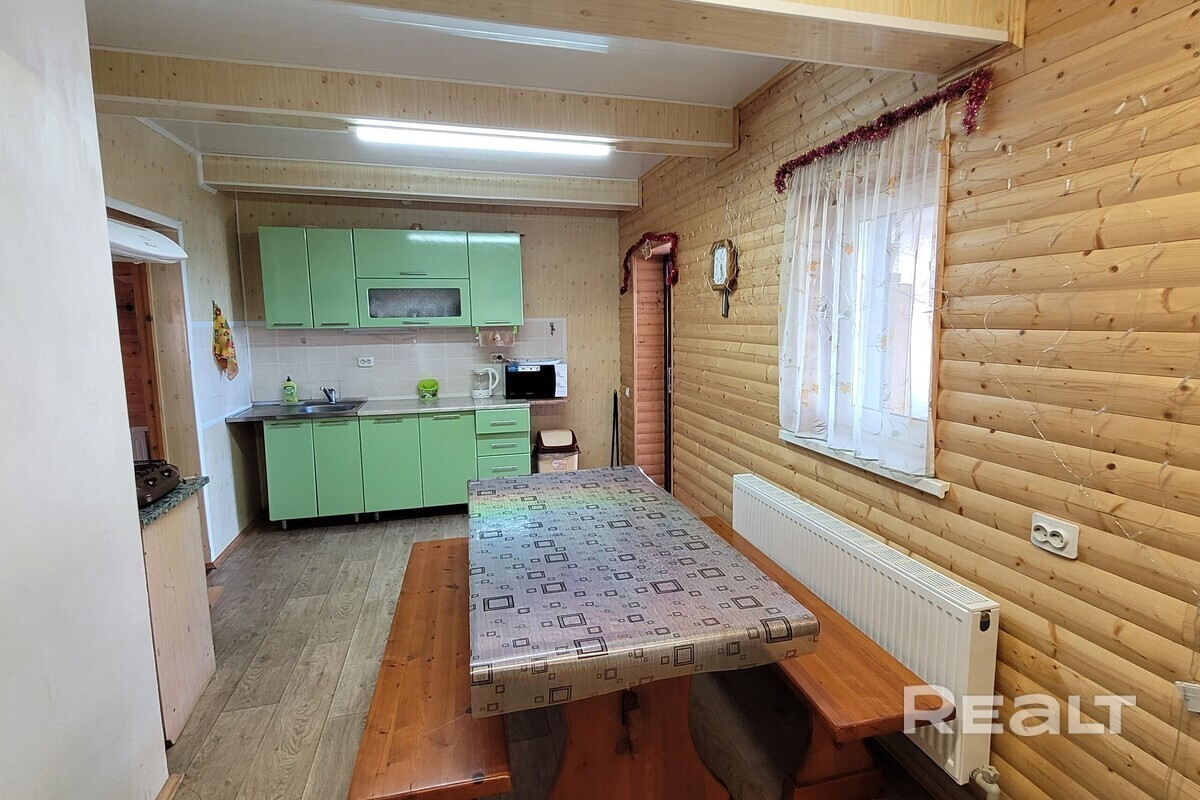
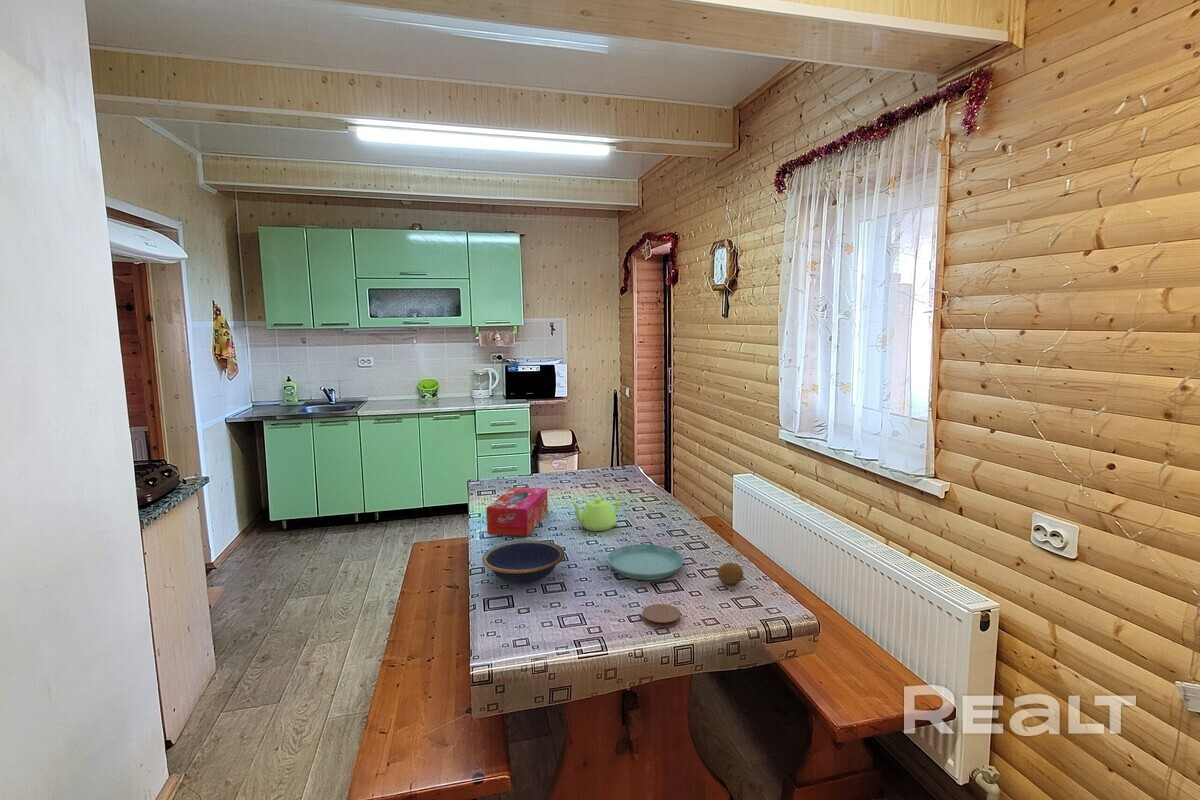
+ coaster [642,603,682,628]
+ teapot [570,497,621,532]
+ tissue box [485,487,549,537]
+ bowl [481,539,565,584]
+ fruit [717,562,744,585]
+ saucer [606,543,685,581]
